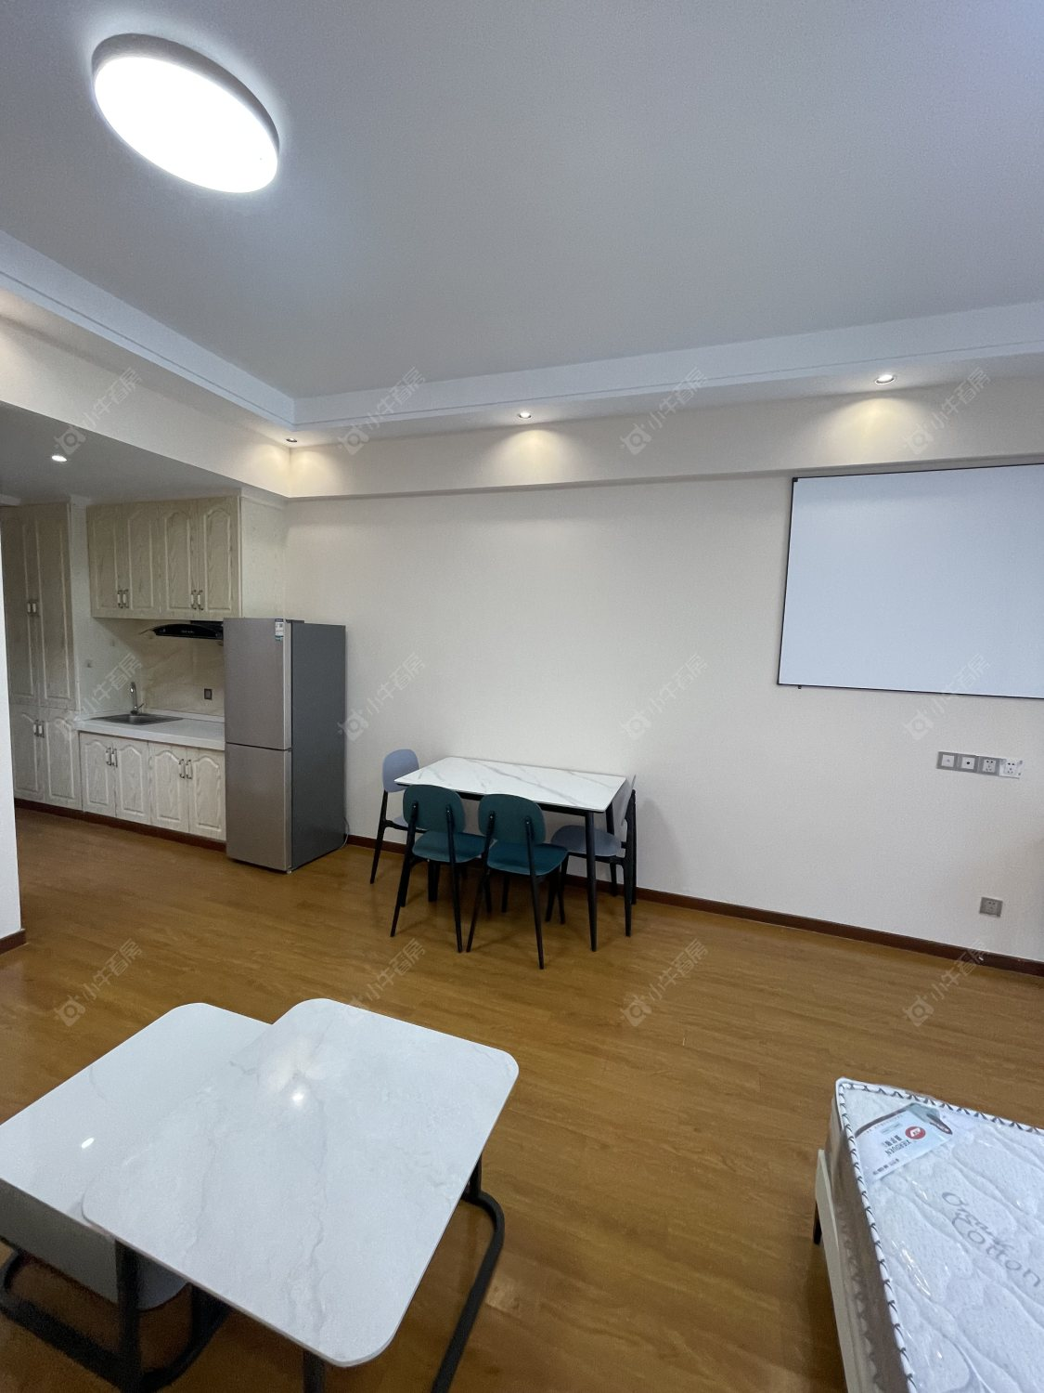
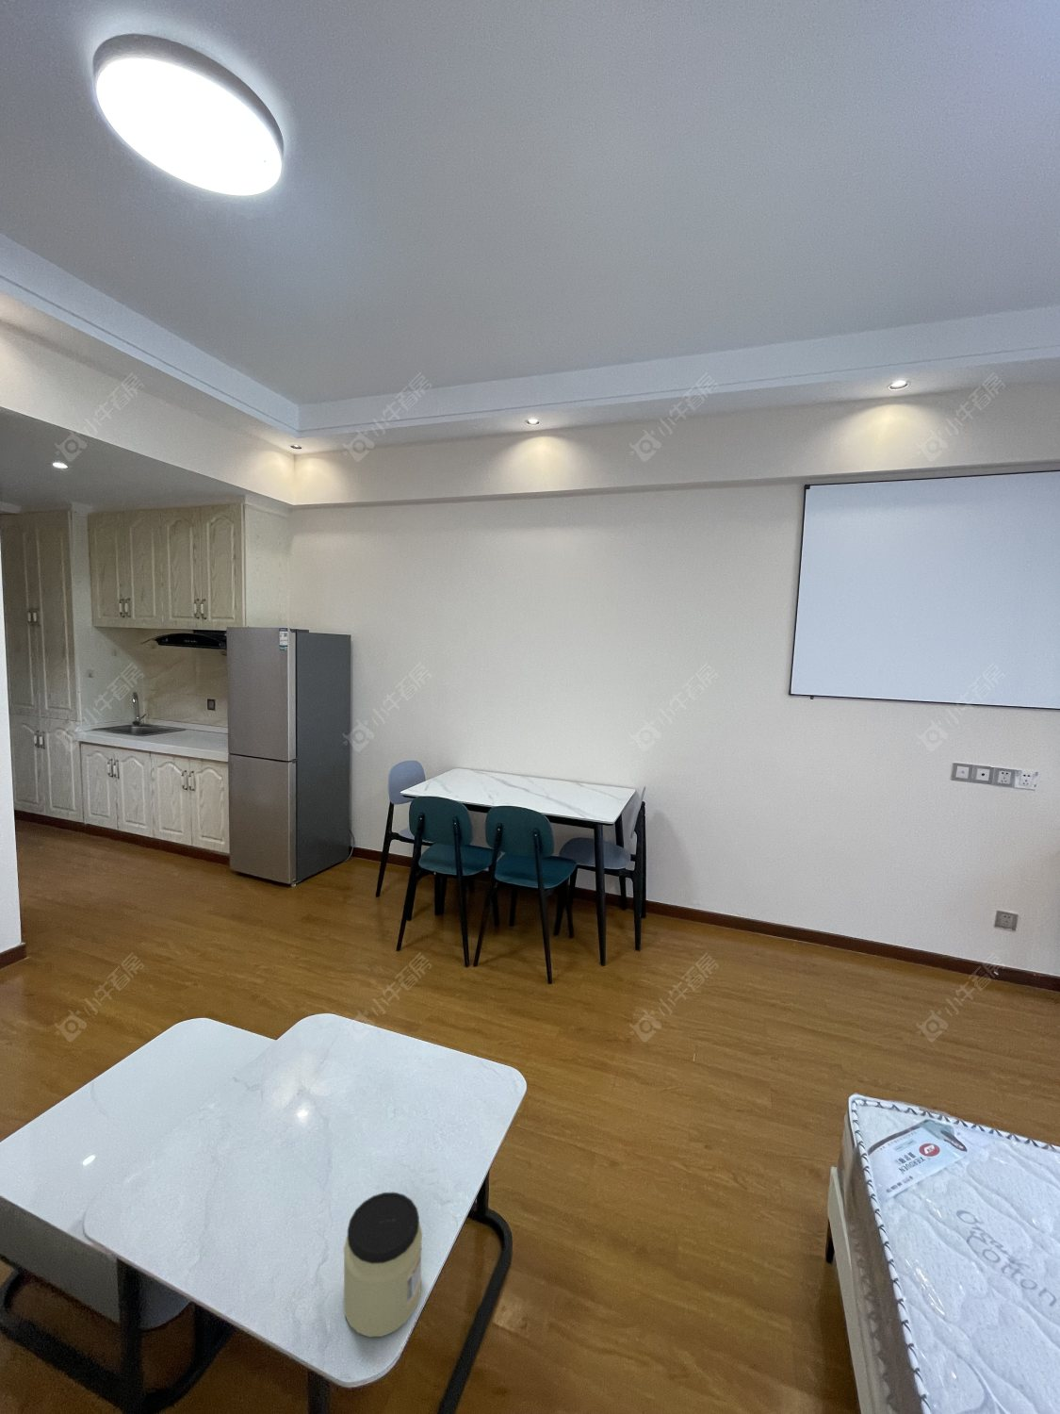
+ jar [343,1191,423,1337]
